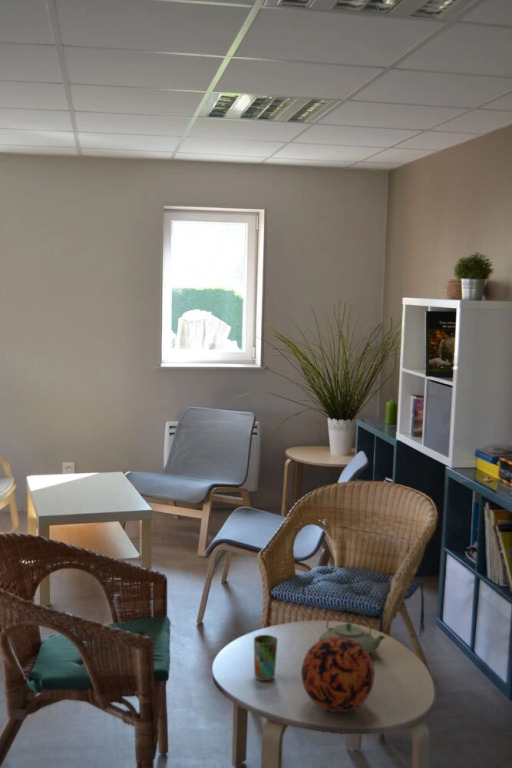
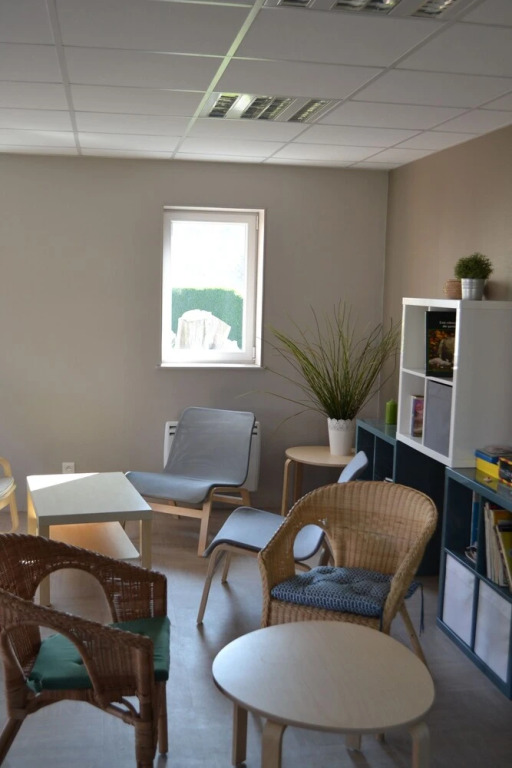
- teapot [318,606,386,655]
- decorative ball [300,636,376,713]
- cup [253,634,279,682]
